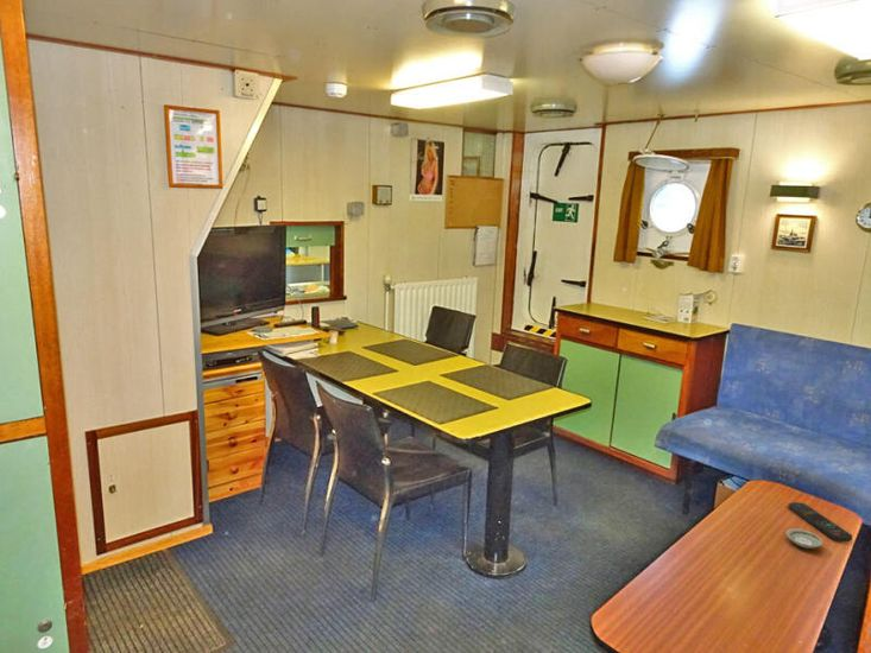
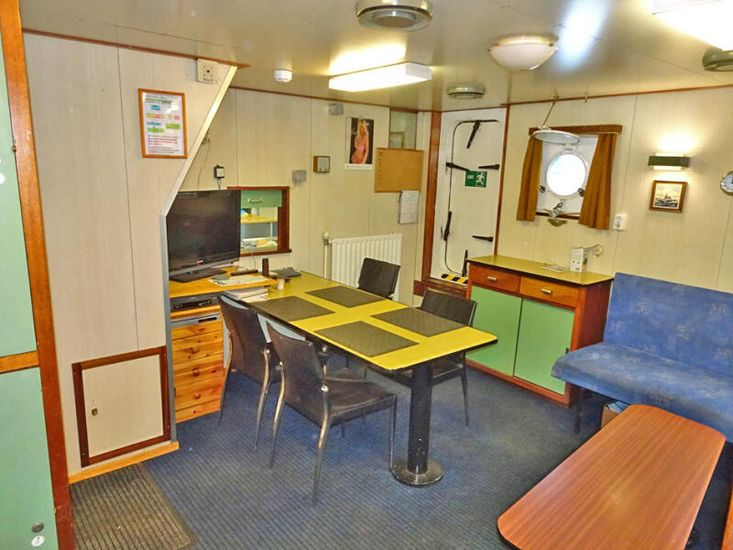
- saucer [785,527,823,550]
- remote control [787,501,853,543]
